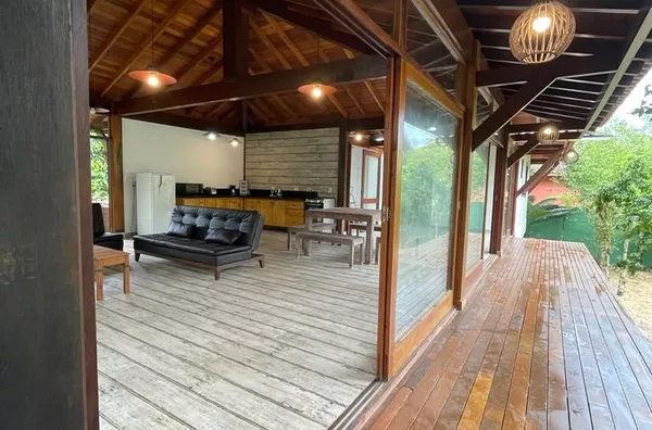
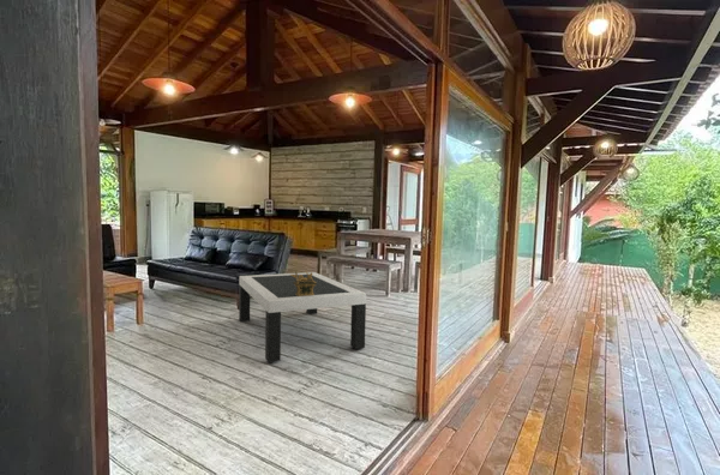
+ decorative box [290,271,317,296]
+ coffee table [238,271,367,363]
